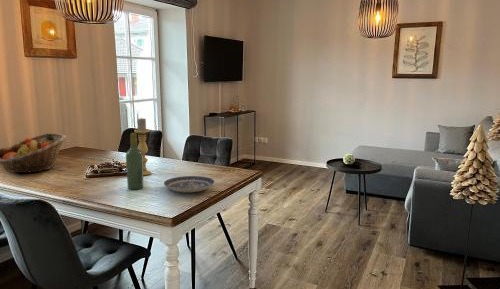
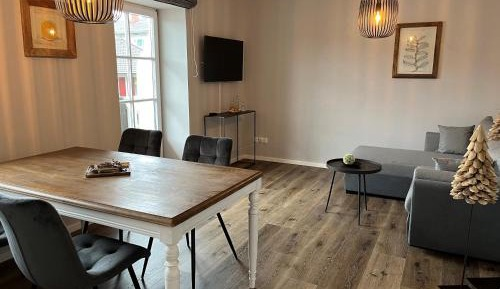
- plate [163,175,215,193]
- fruit basket [0,132,67,174]
- candle holder [133,117,152,176]
- wine bottle [125,132,144,190]
